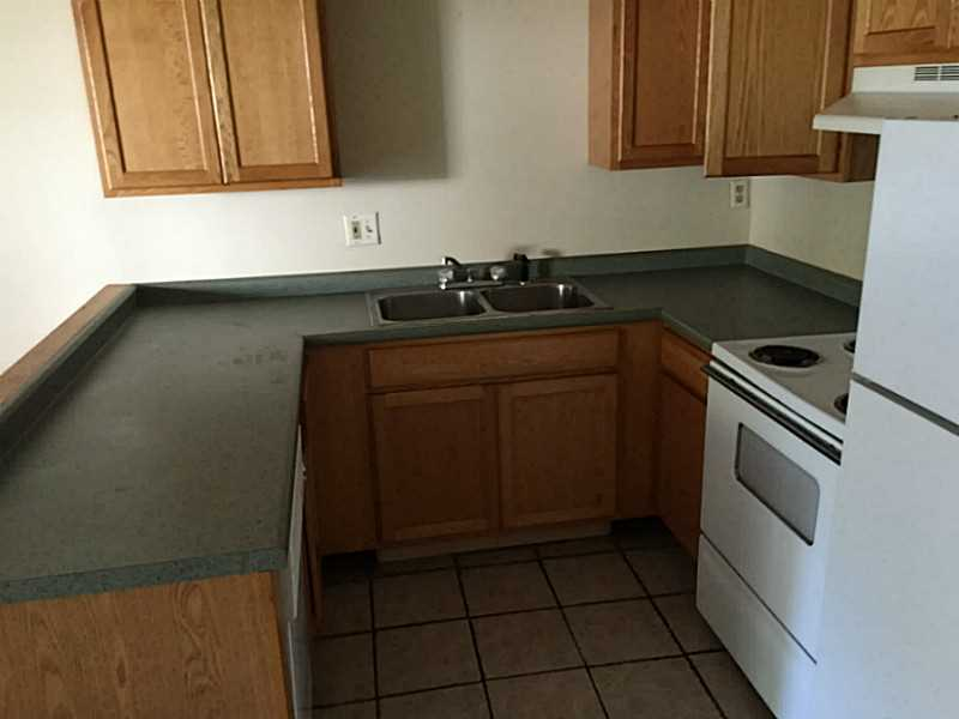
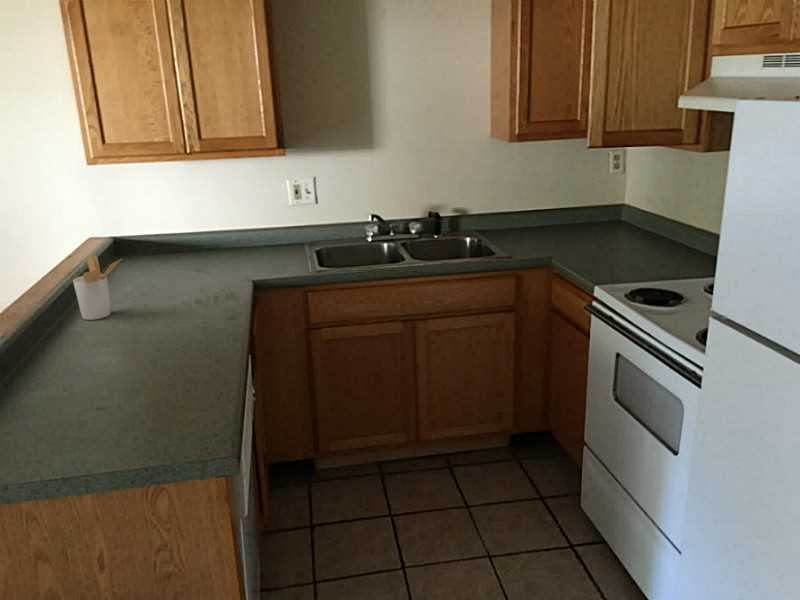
+ utensil holder [72,254,122,321]
